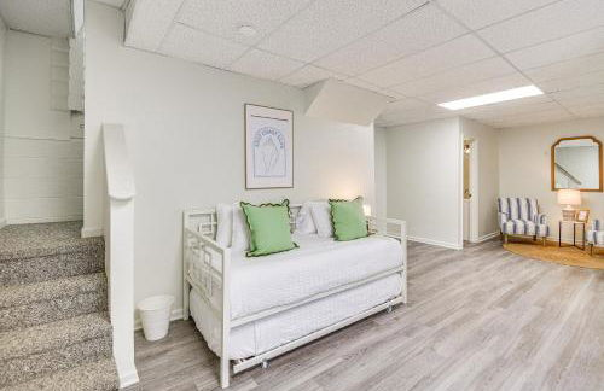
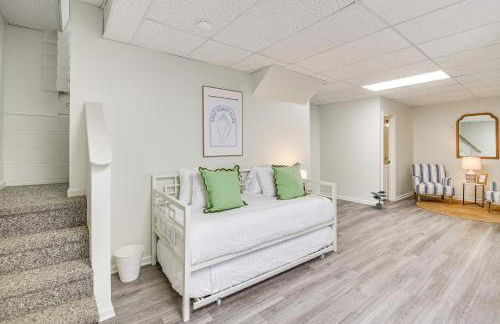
+ potted plant [370,190,389,210]
